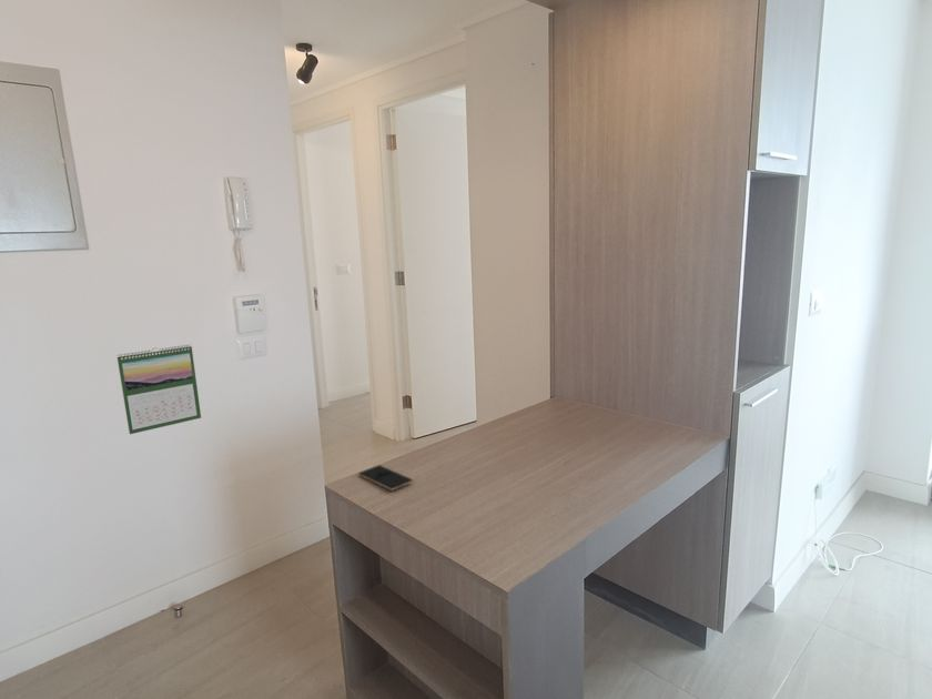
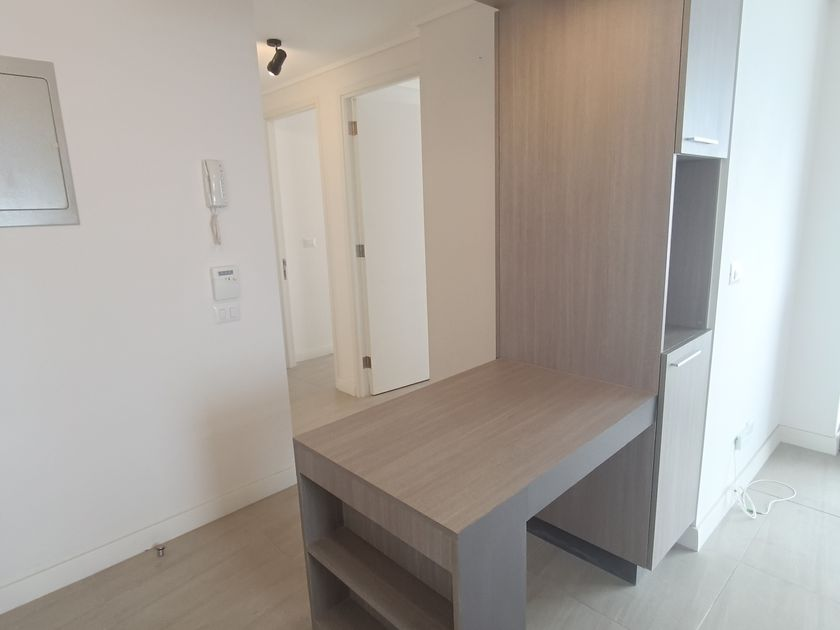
- smartphone [357,464,414,492]
- calendar [115,344,202,435]
